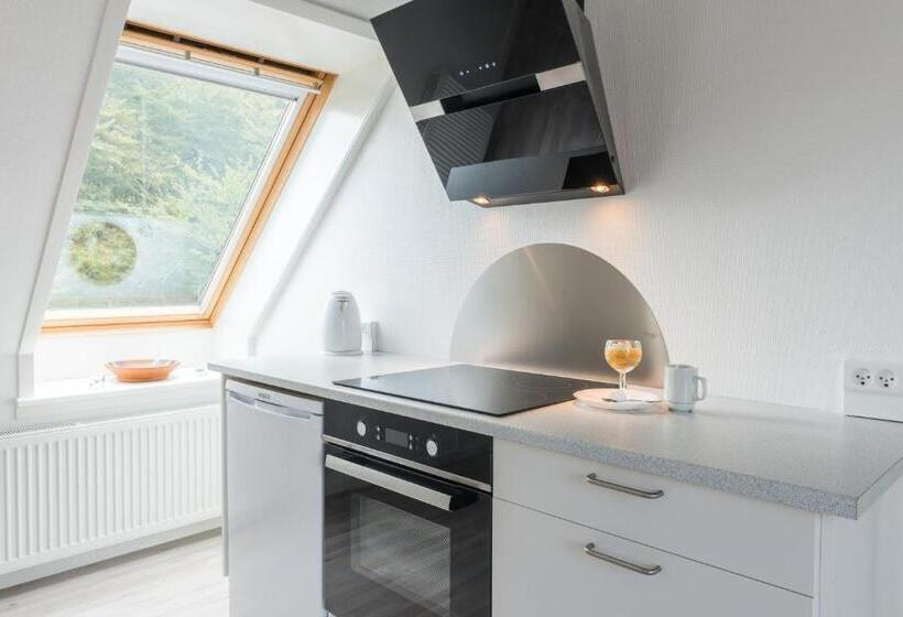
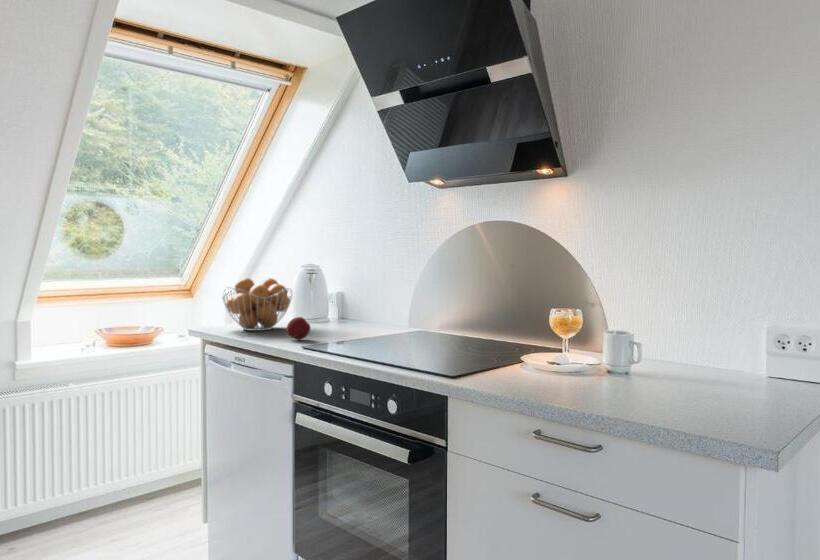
+ fruit basket [221,277,294,332]
+ apple [285,316,311,341]
